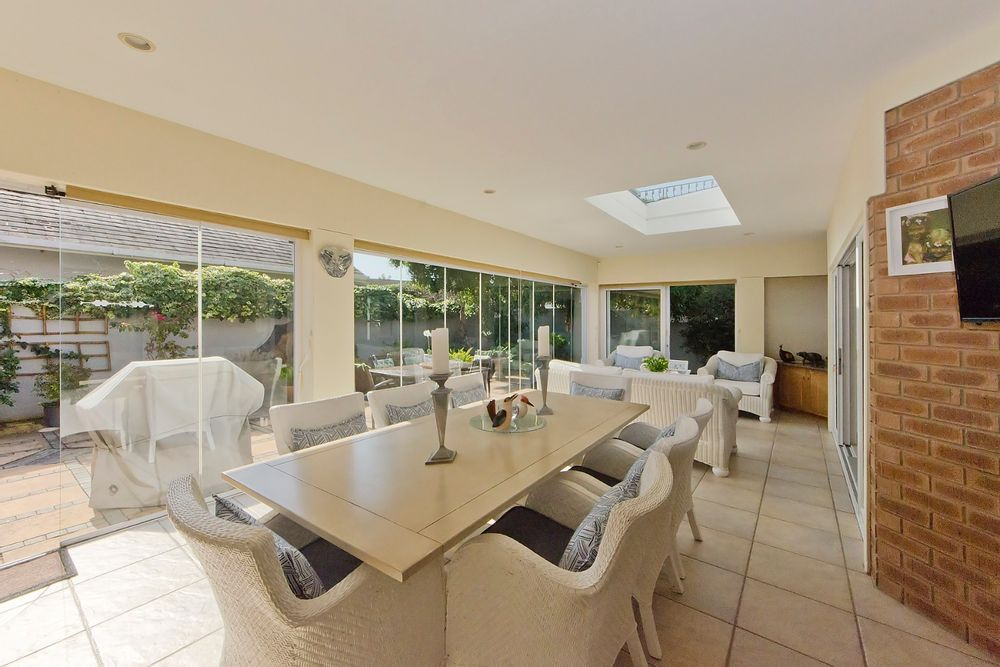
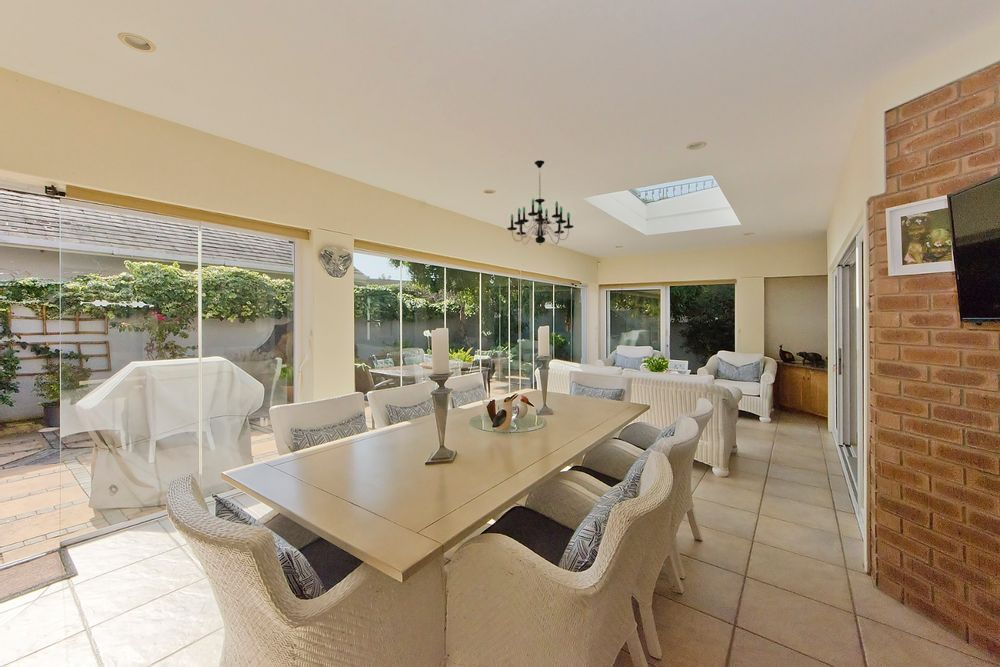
+ chandelier [506,159,575,247]
